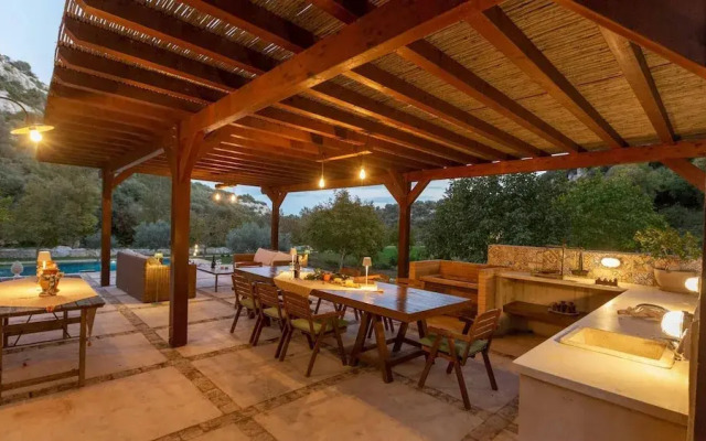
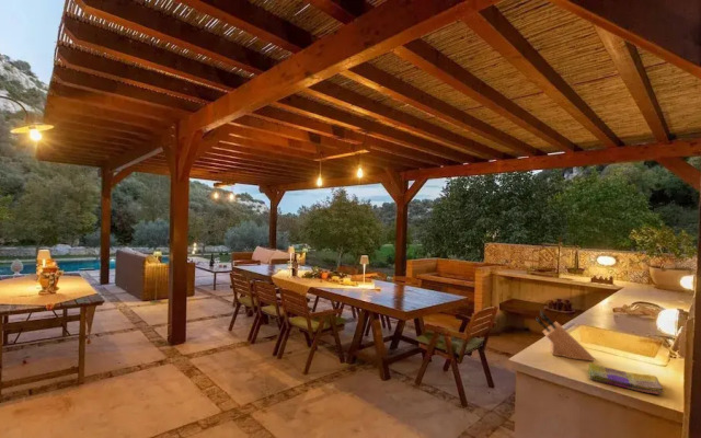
+ knife block [535,310,597,362]
+ dish towel [588,361,666,395]
